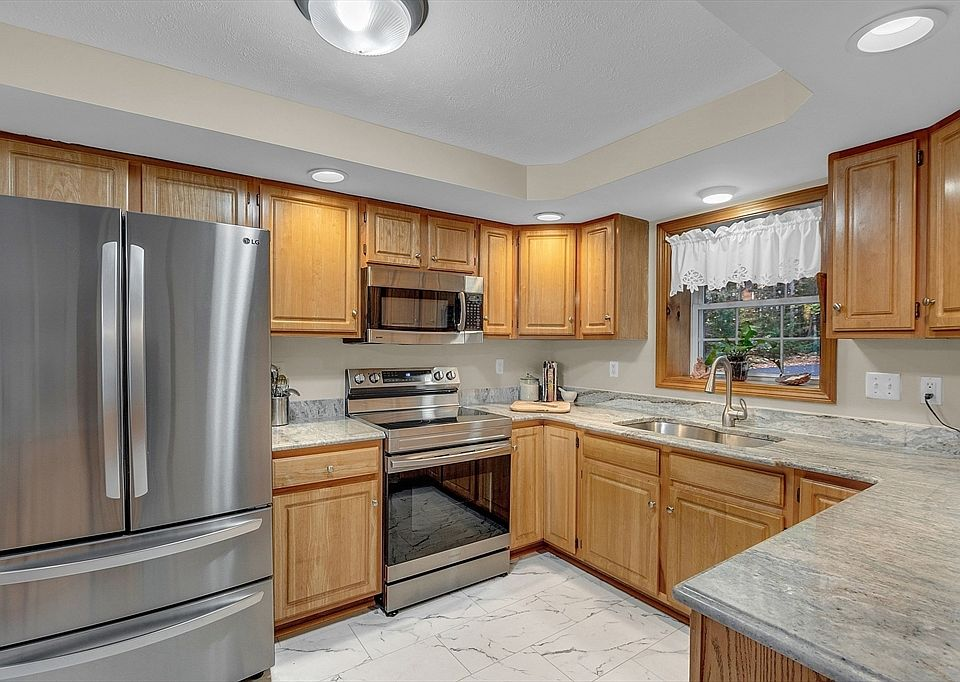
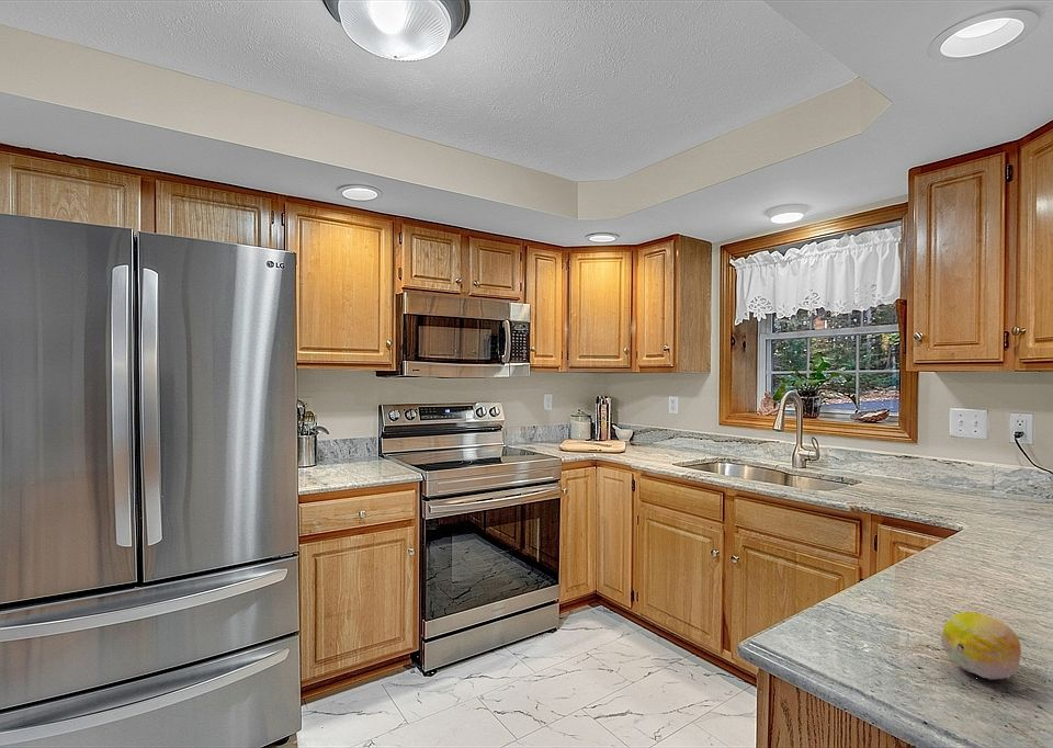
+ fruit [940,611,1022,681]
